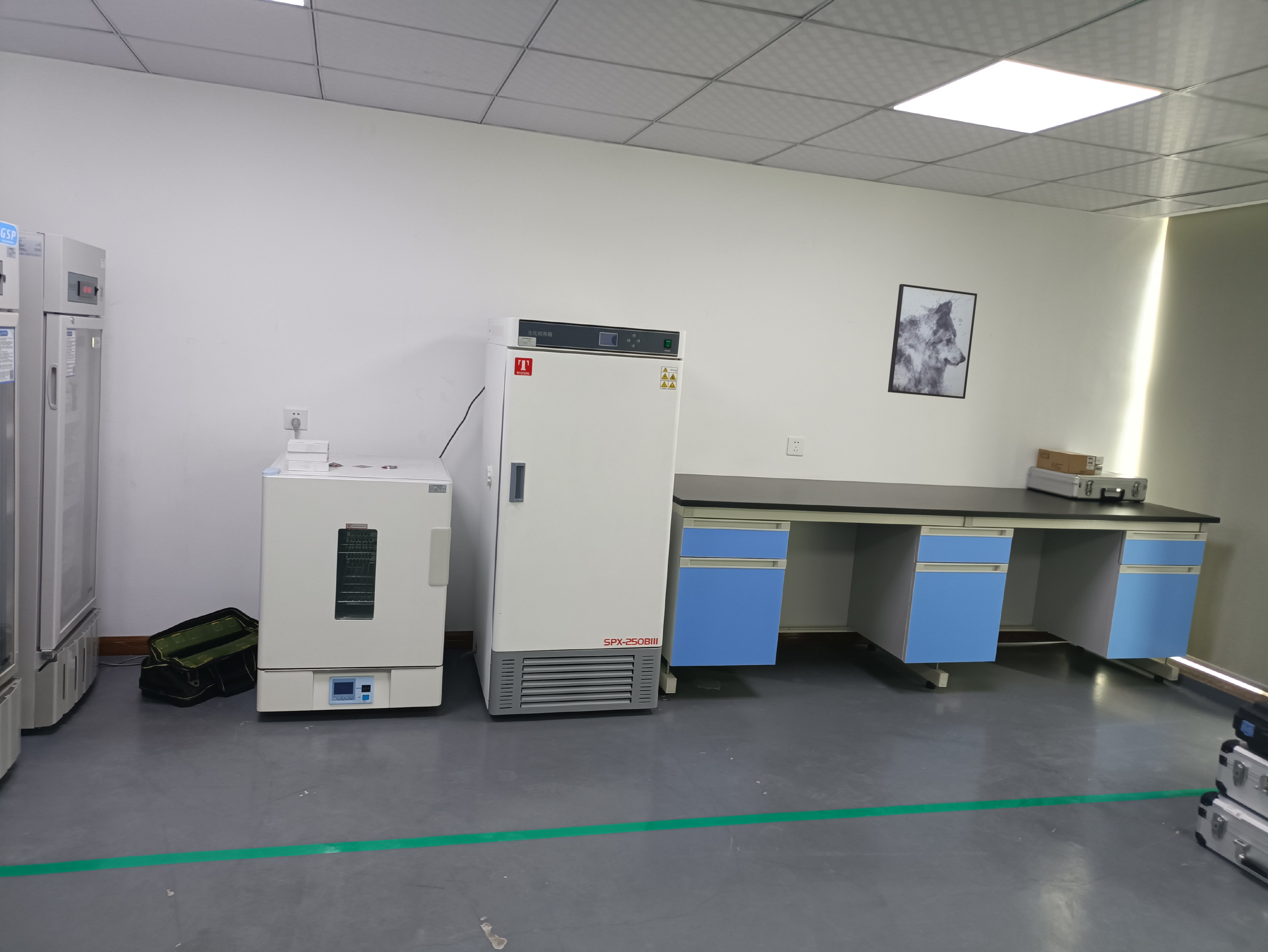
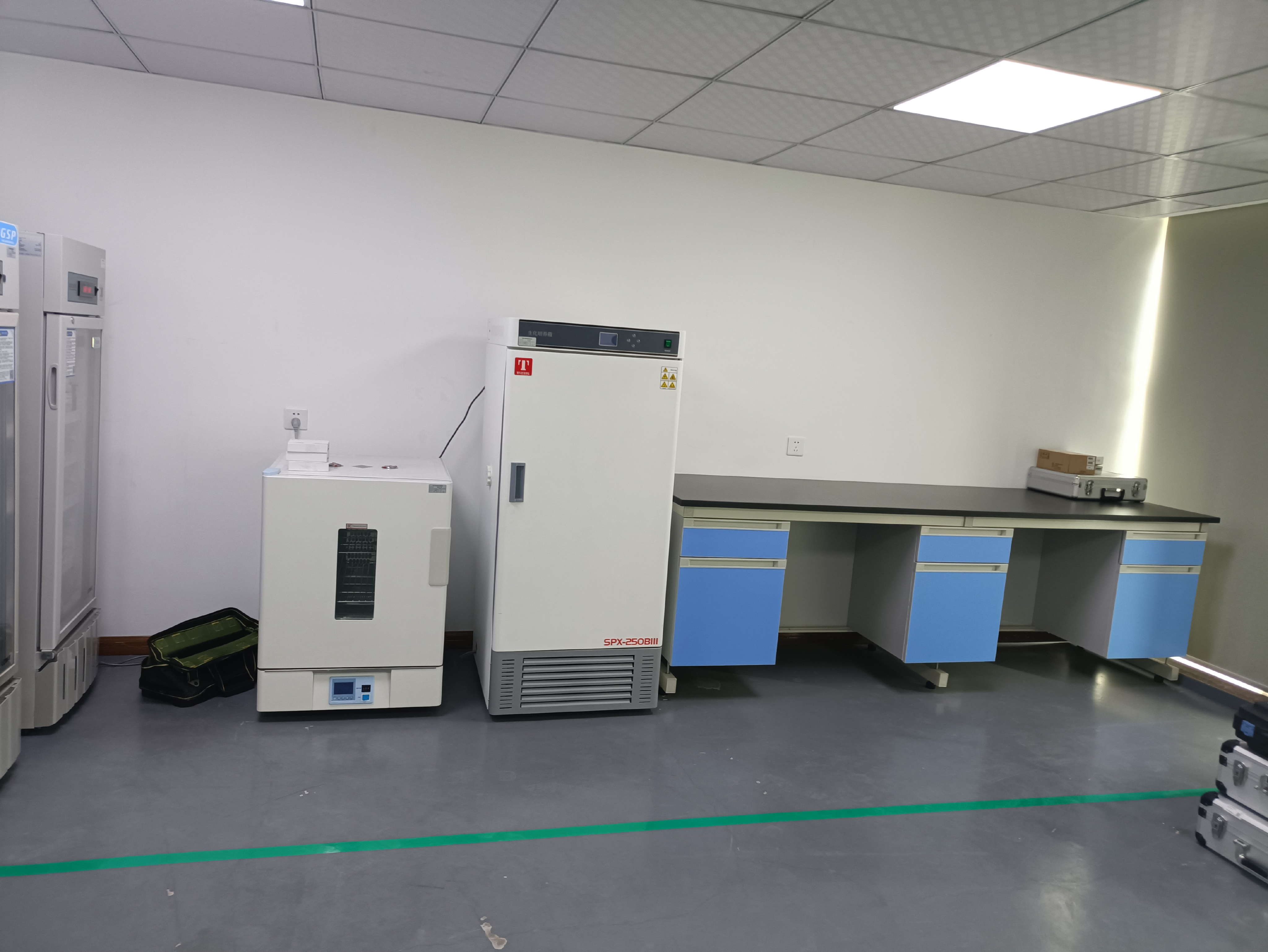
- wall art [888,283,978,399]
